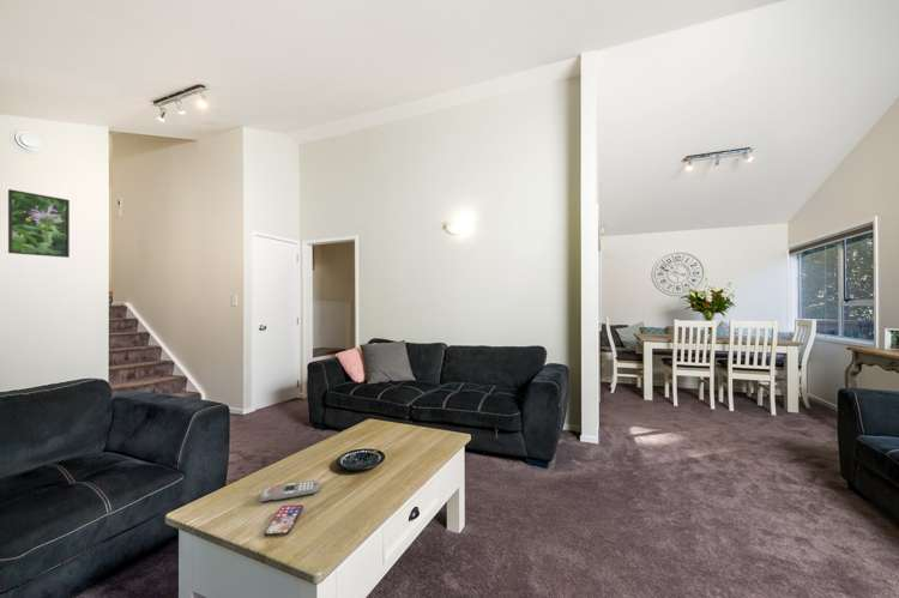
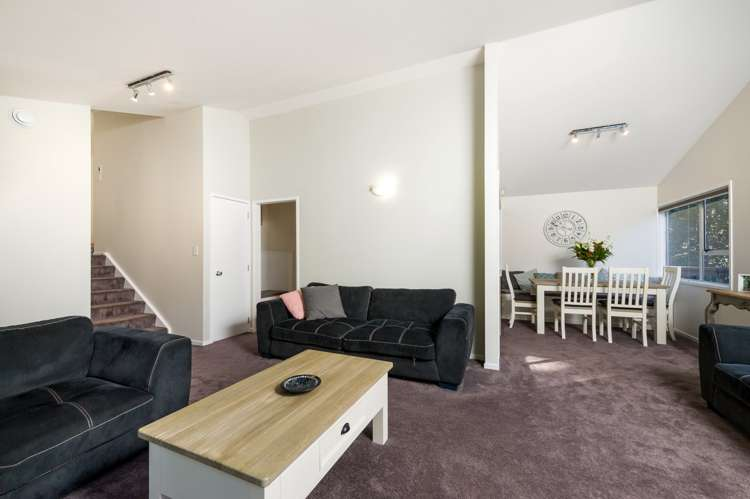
- remote control [259,479,321,503]
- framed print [7,188,71,259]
- smartphone [263,503,304,538]
